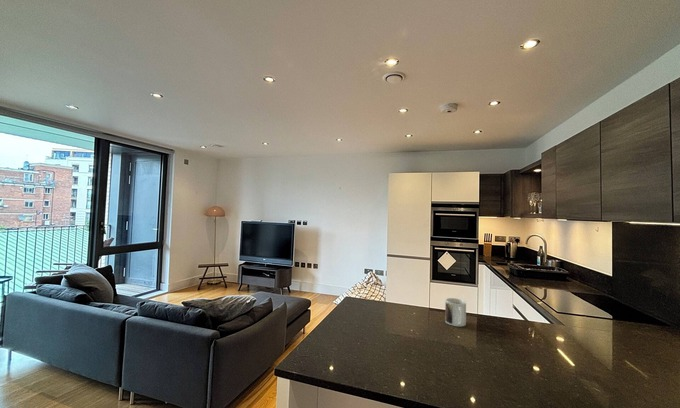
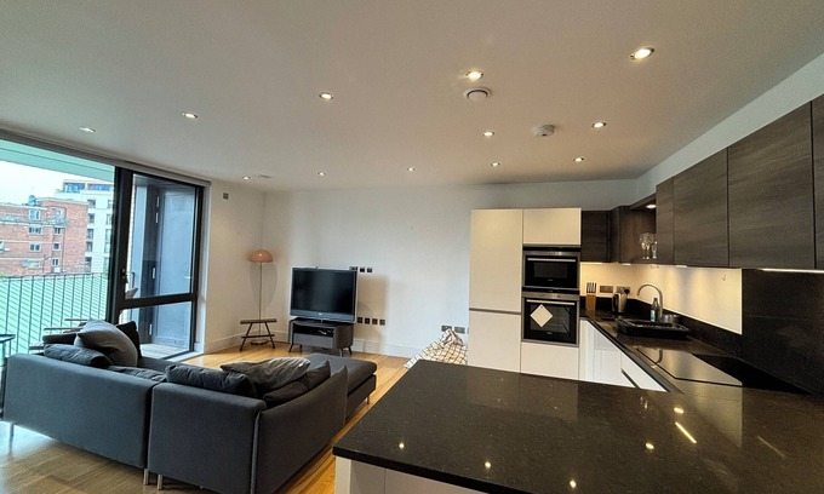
- mug [444,297,467,327]
